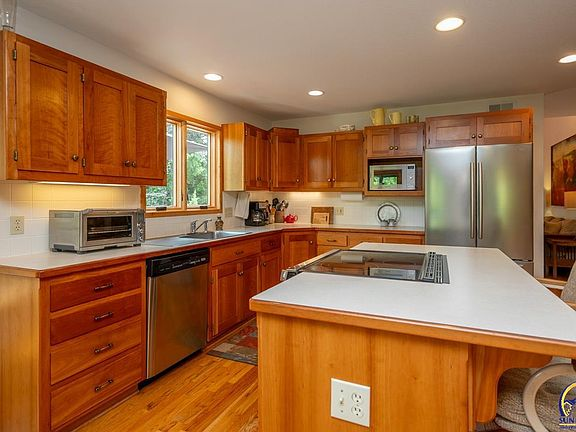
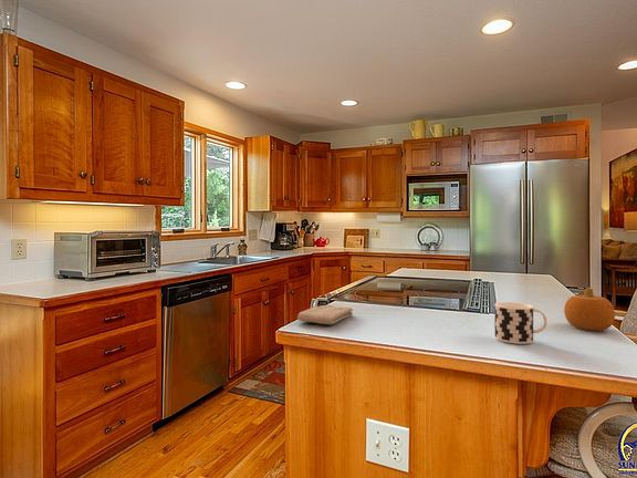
+ cup [493,301,549,345]
+ washcloth [296,304,354,325]
+ fruit [563,287,616,332]
